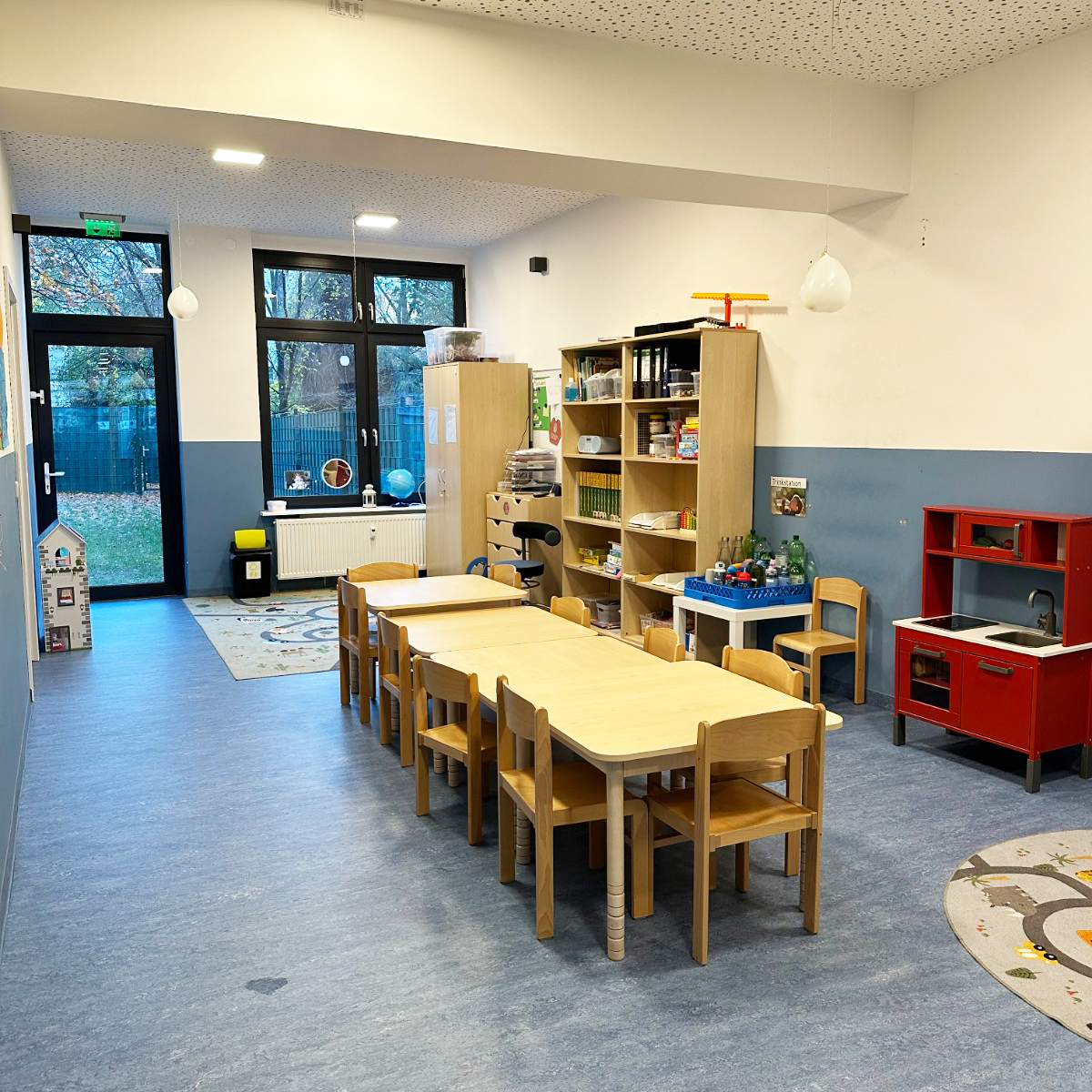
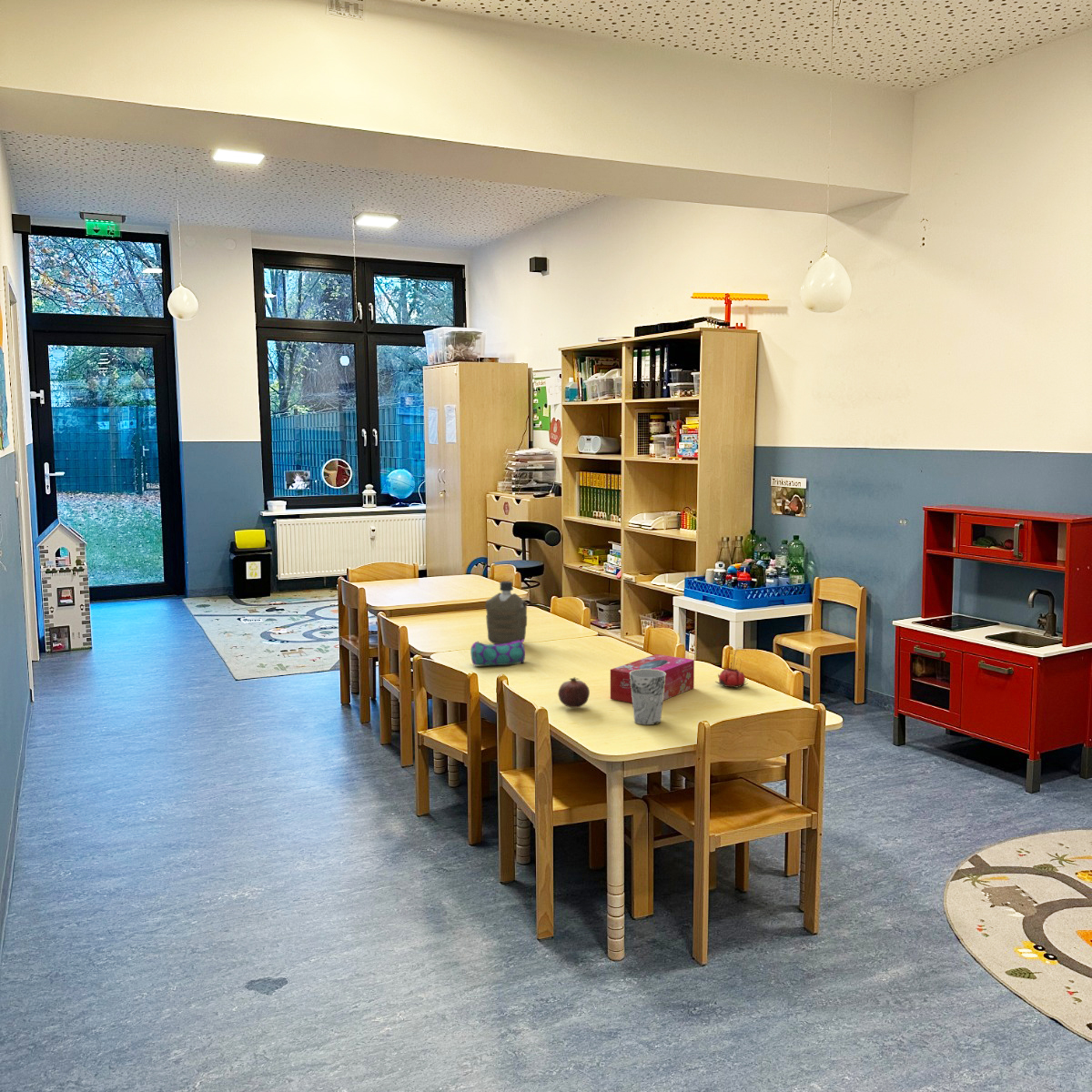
+ fruit [557,676,591,709]
+ flower [715,642,749,689]
+ pencil case [470,640,526,666]
+ water bottle [484,580,528,644]
+ cup [630,669,666,726]
+ tissue box [610,653,695,703]
